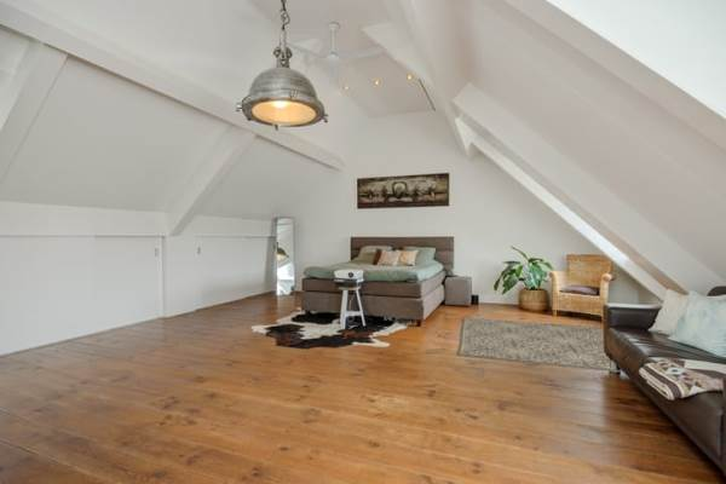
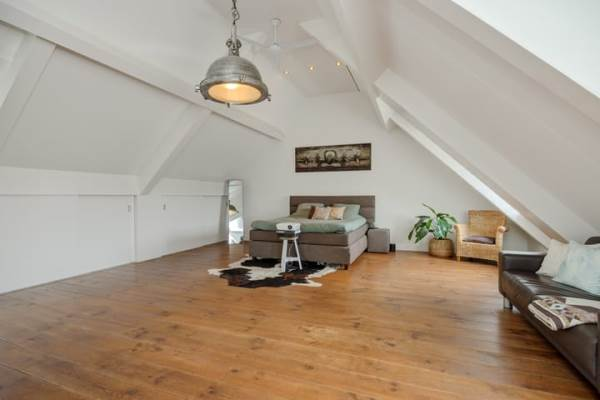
- rug [455,317,623,373]
